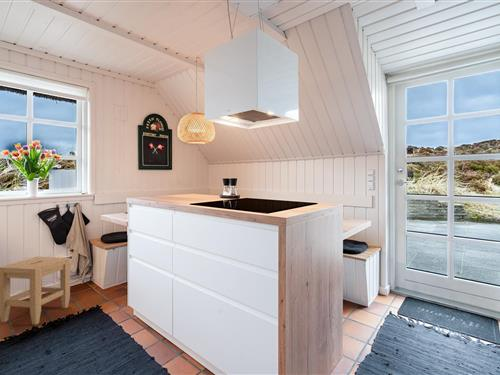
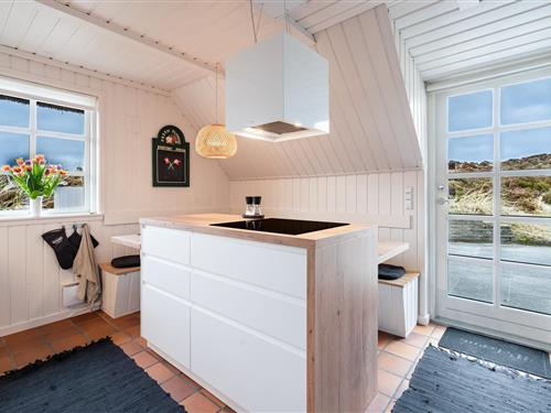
- stool [0,256,71,326]
